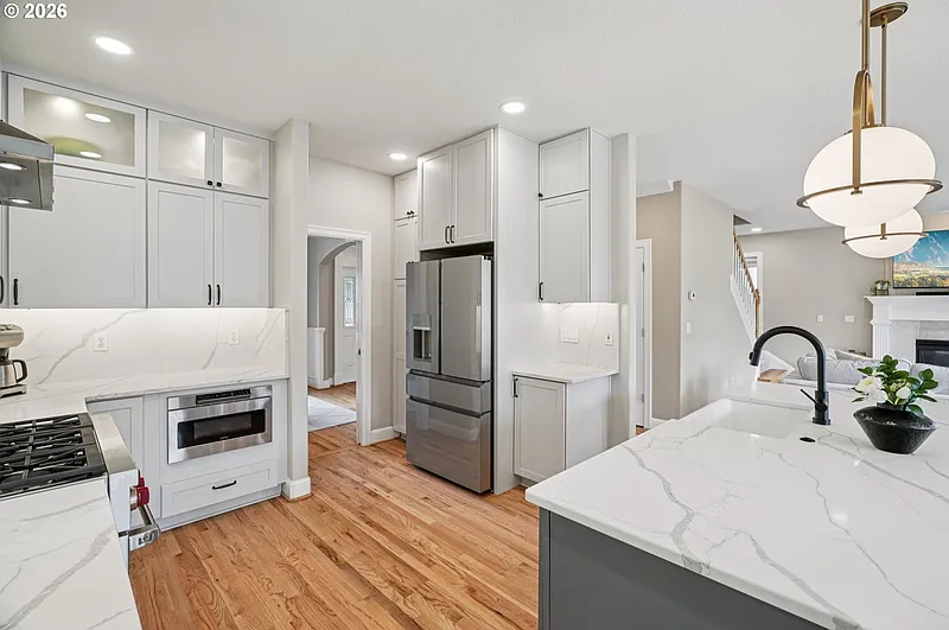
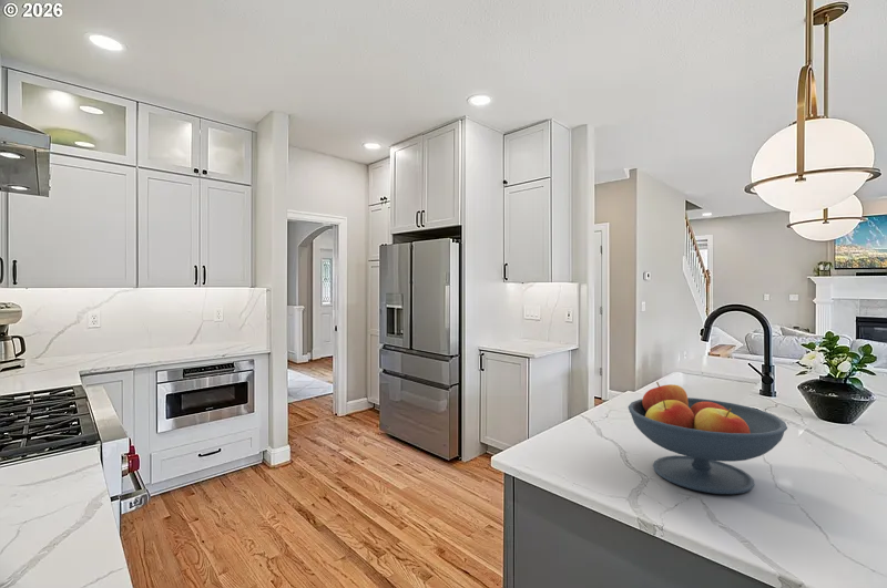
+ fruit bowl [628,381,788,495]
